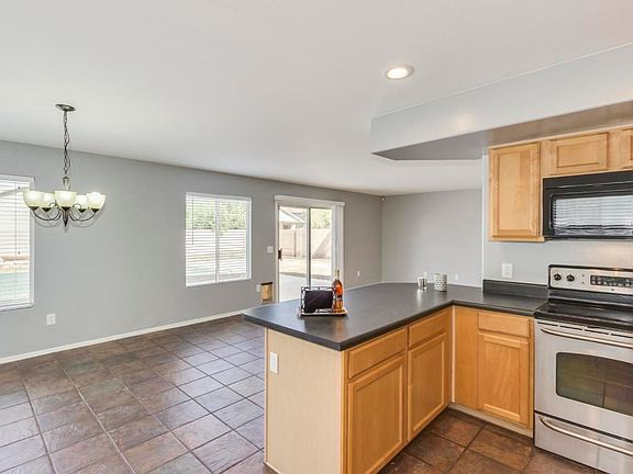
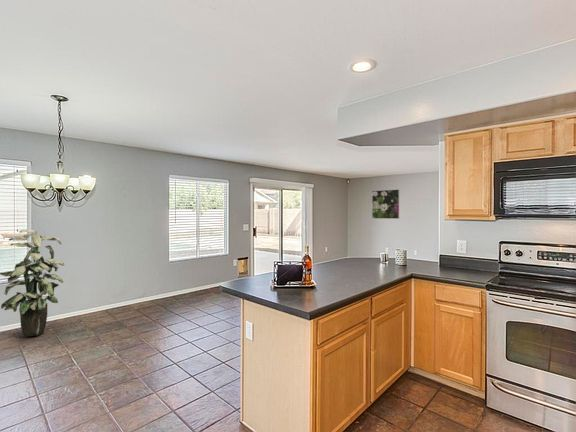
+ indoor plant [0,228,65,338]
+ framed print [371,188,400,220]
